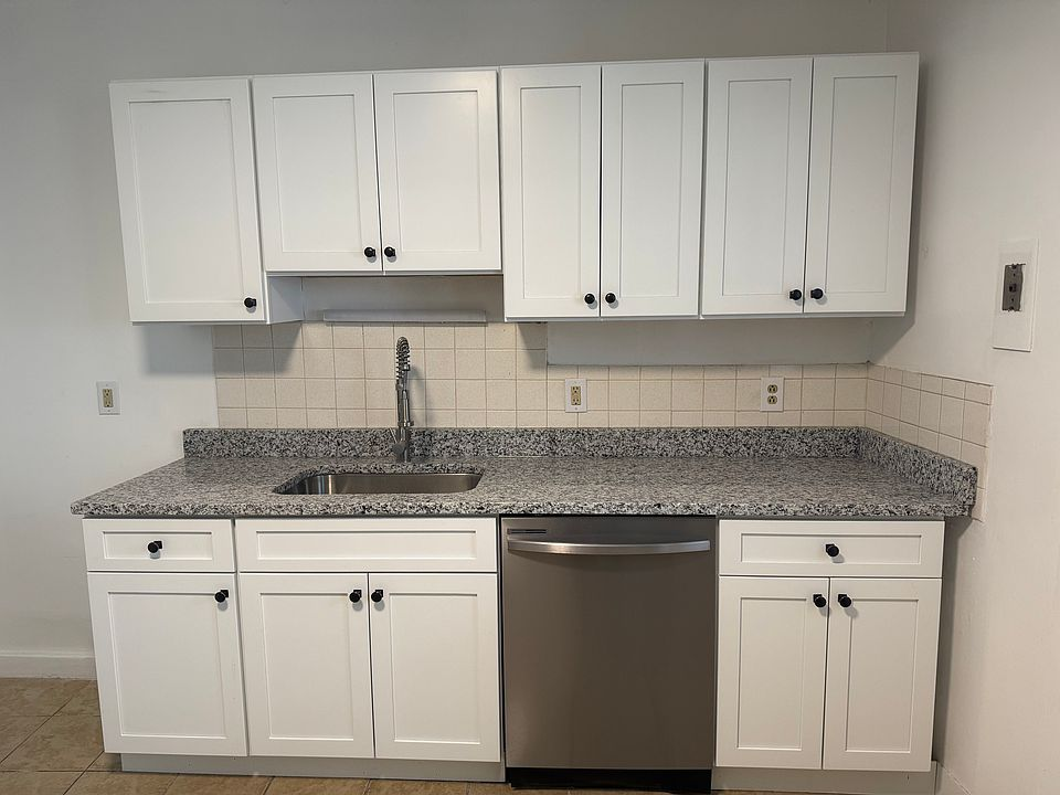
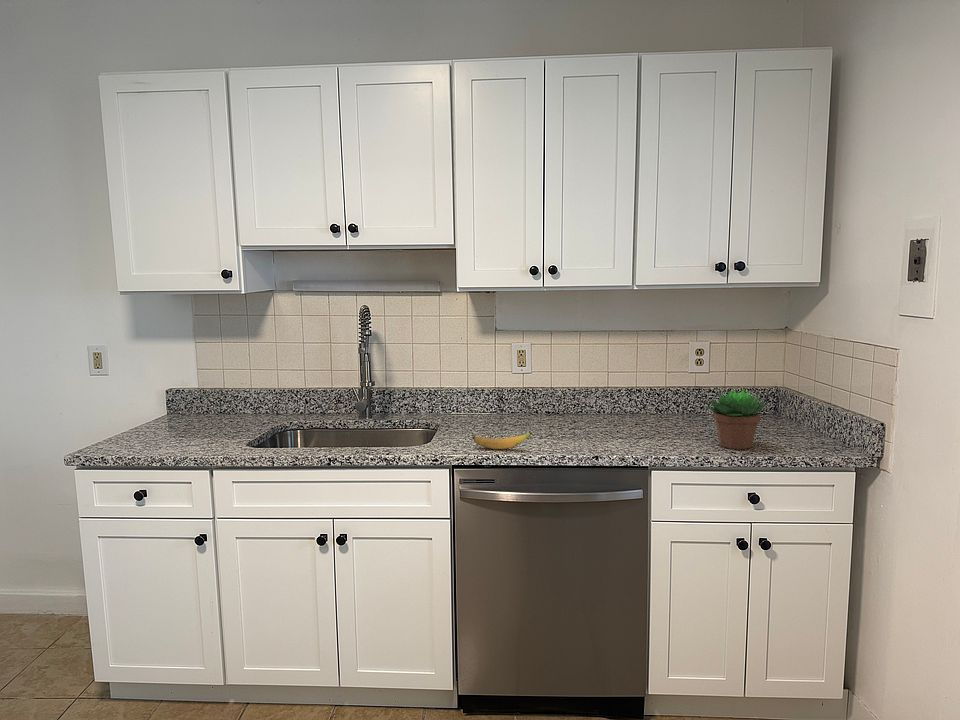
+ succulent plant [701,389,769,450]
+ banana [471,431,533,450]
